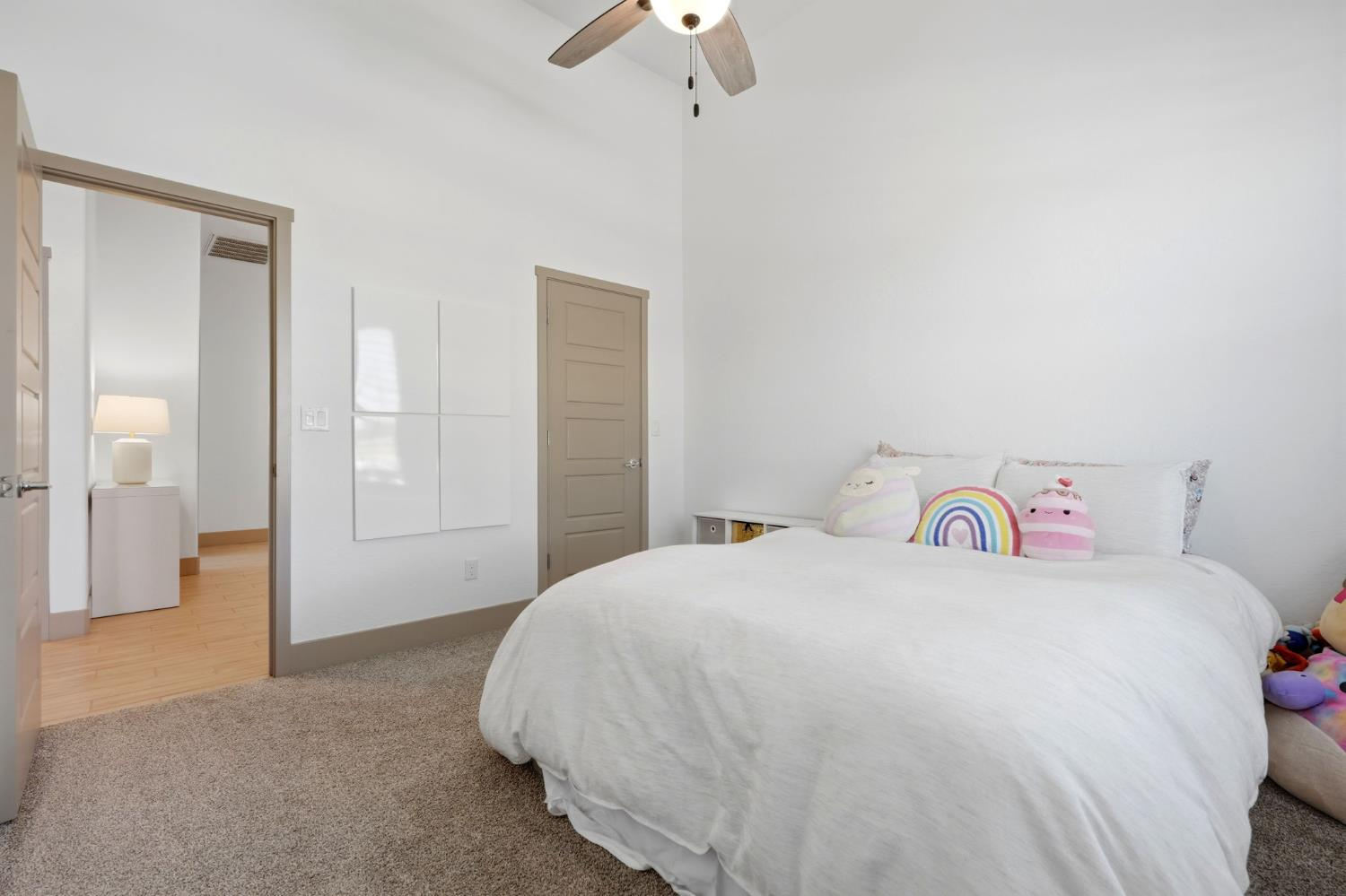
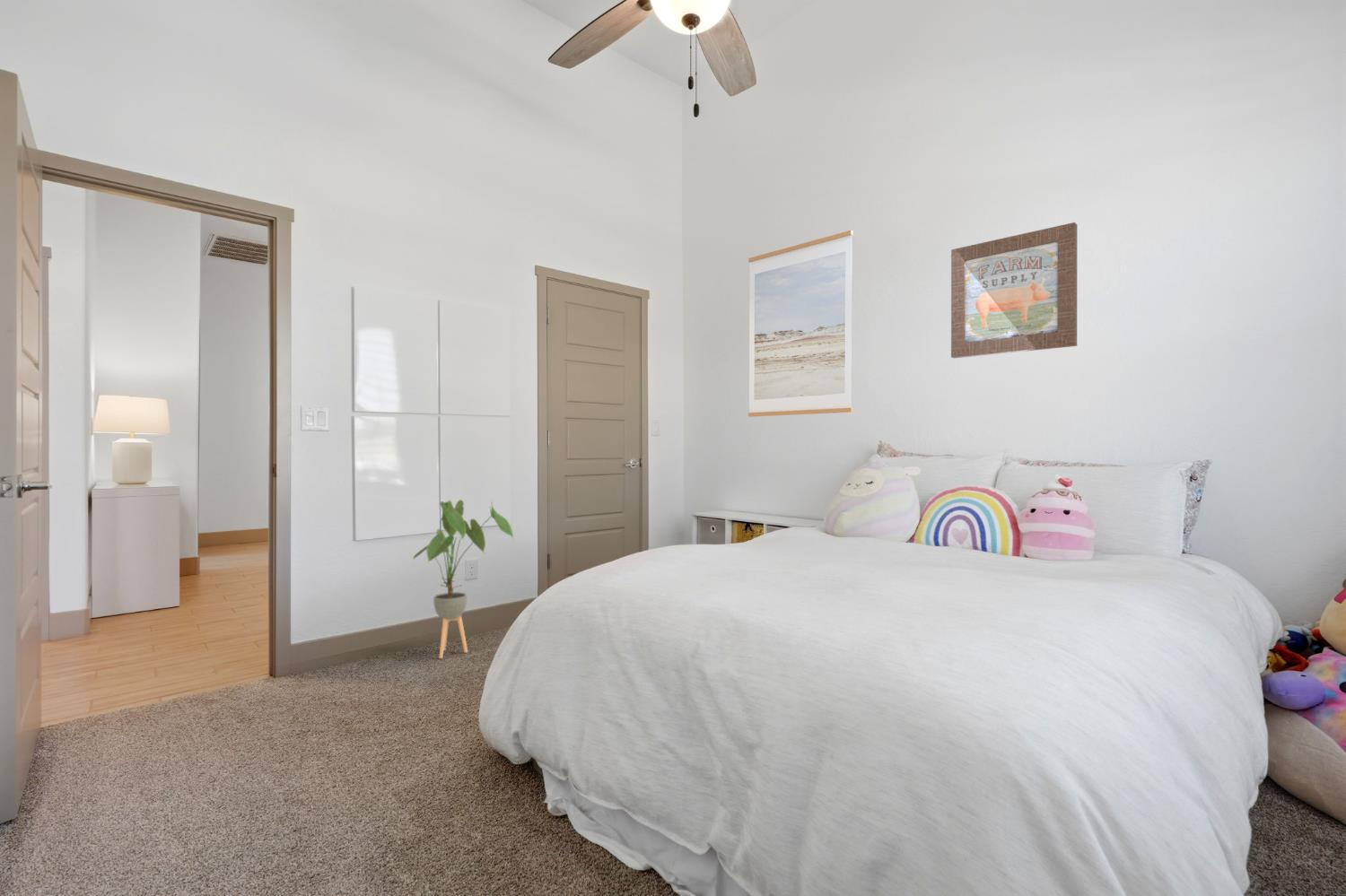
+ house plant [411,499,514,659]
+ wall art [950,222,1078,359]
+ wall art [747,230,854,417]
